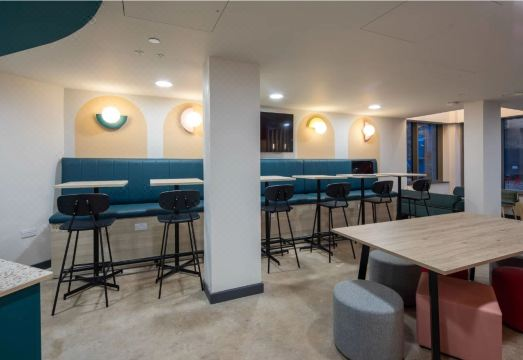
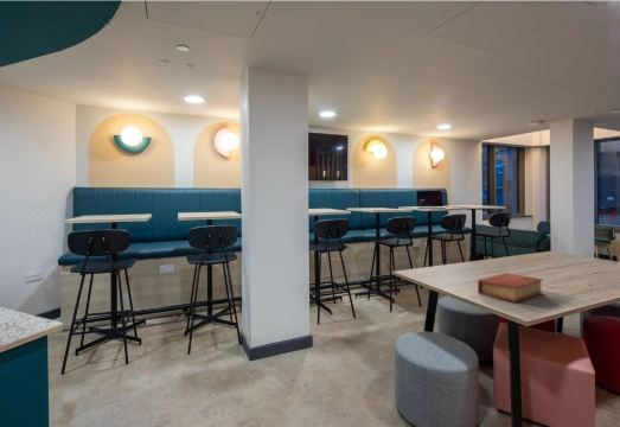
+ book [477,272,544,302]
